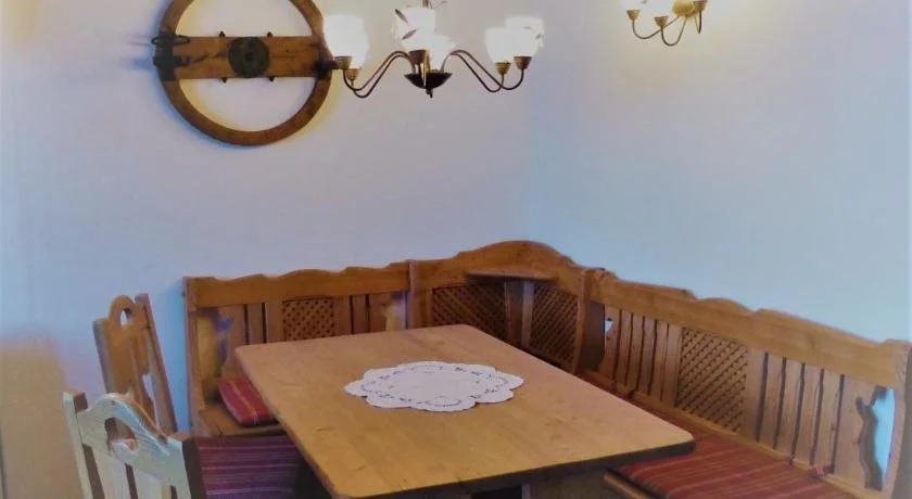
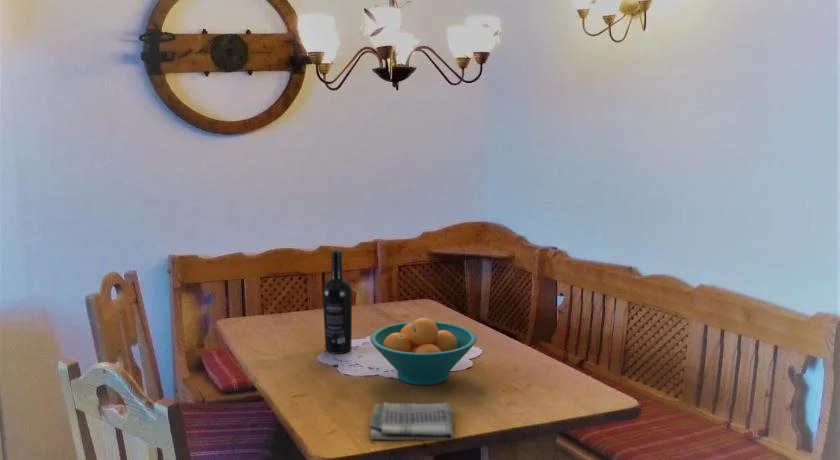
+ wine bottle [322,249,353,355]
+ fruit bowl [369,317,478,386]
+ dish towel [368,401,455,441]
